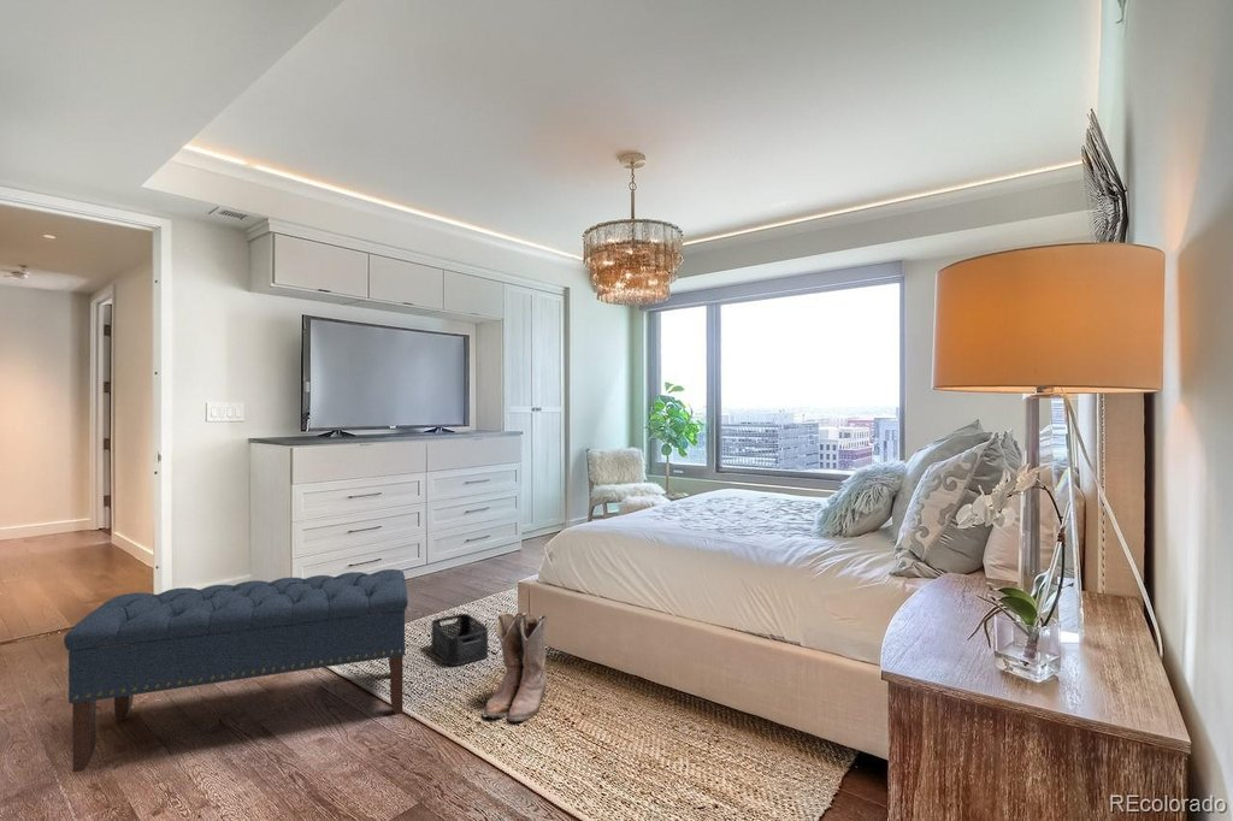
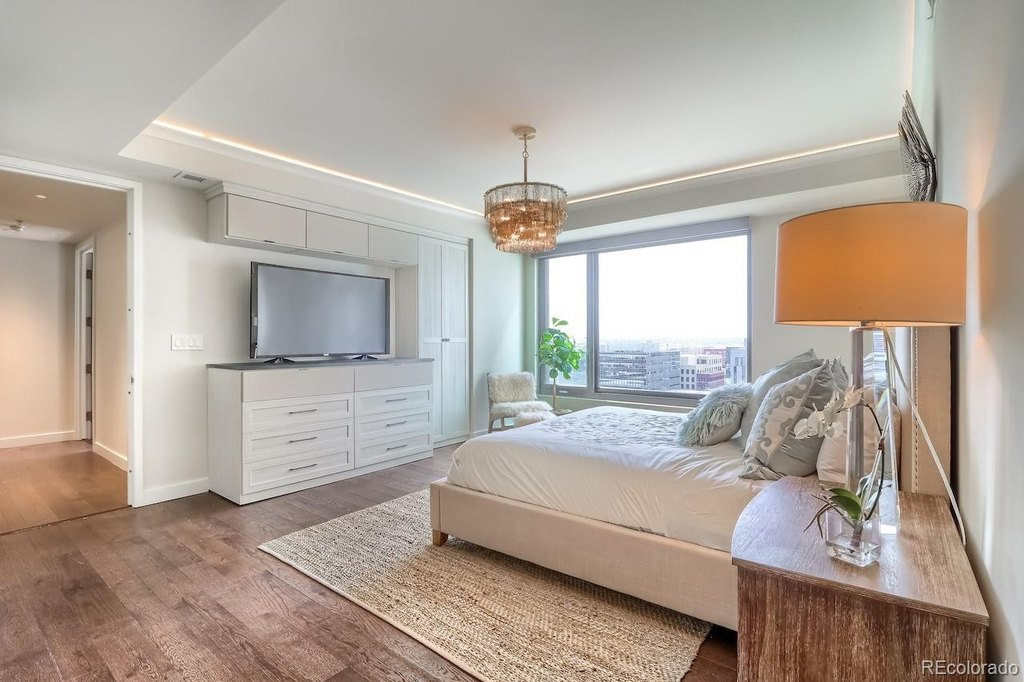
- boots [480,612,548,722]
- storage bin [430,613,489,667]
- bench [63,568,409,773]
